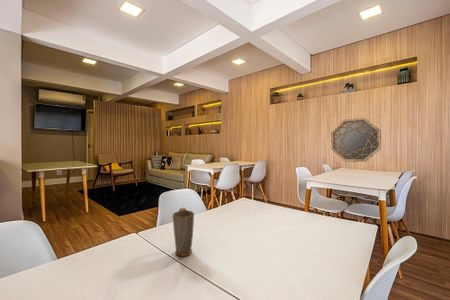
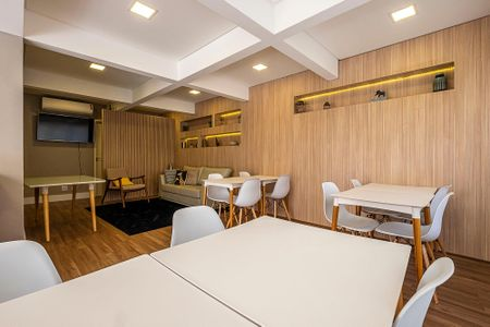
- mug [172,207,195,257]
- home mirror [330,117,382,163]
